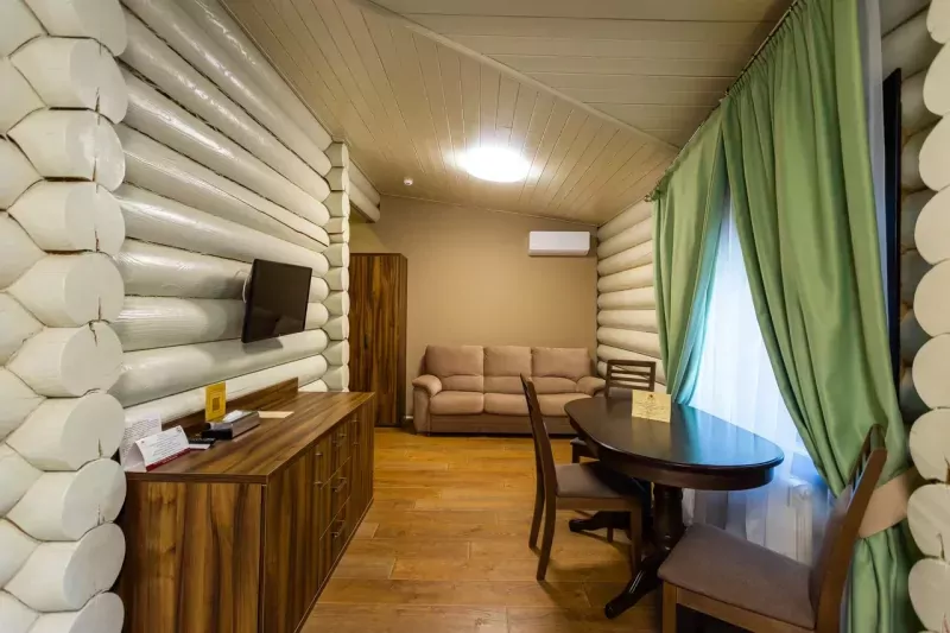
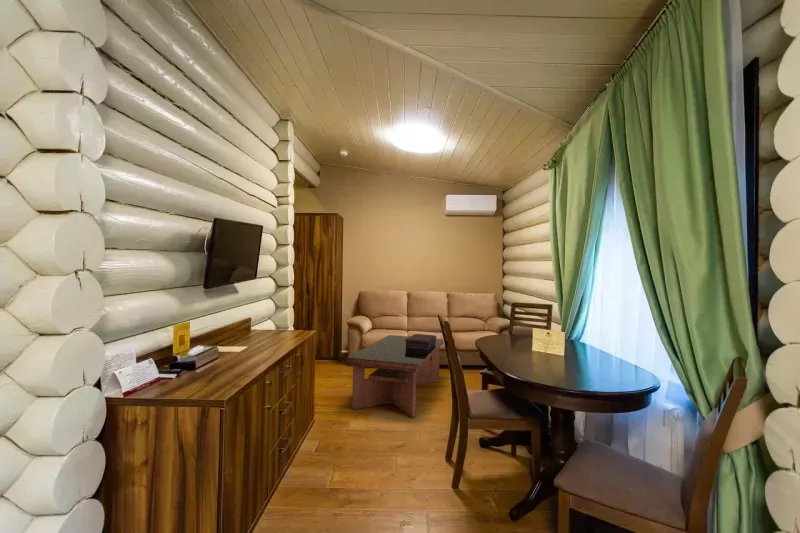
+ coffee table [346,334,444,419]
+ decorative box [405,333,438,350]
